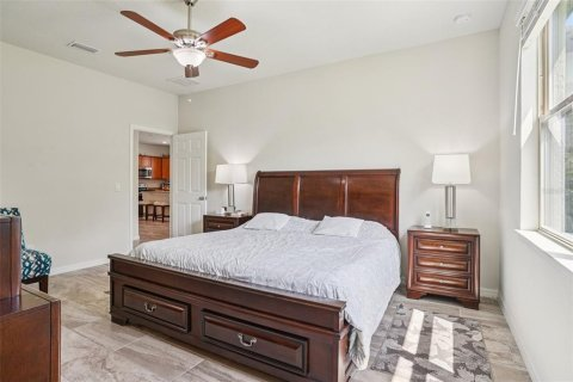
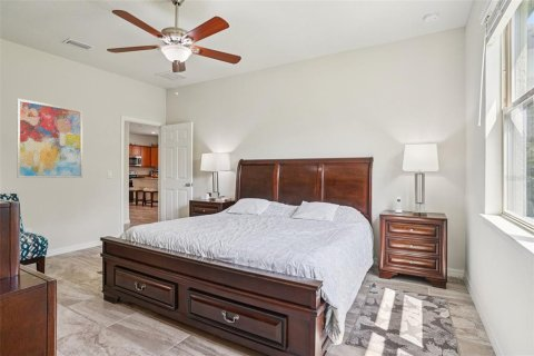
+ wall art [16,98,83,179]
